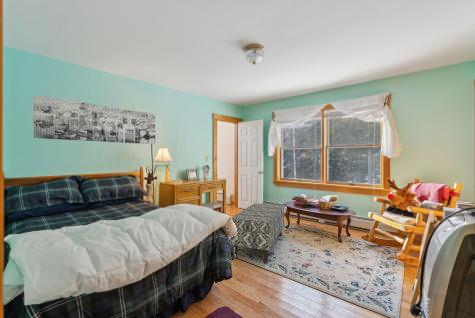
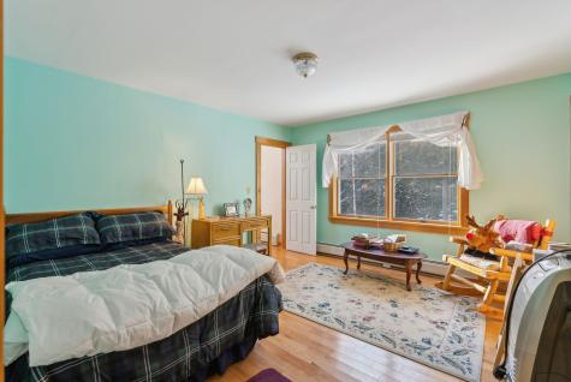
- bench [229,202,285,264]
- wall art [33,94,156,145]
